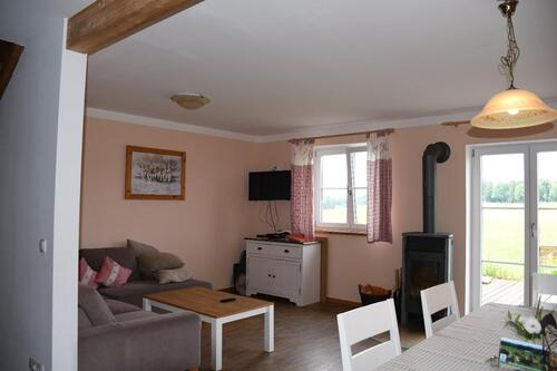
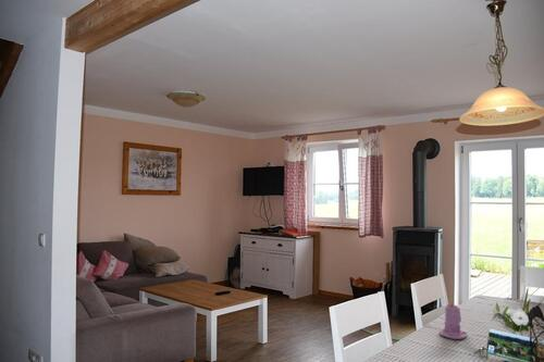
+ candle [438,300,468,340]
